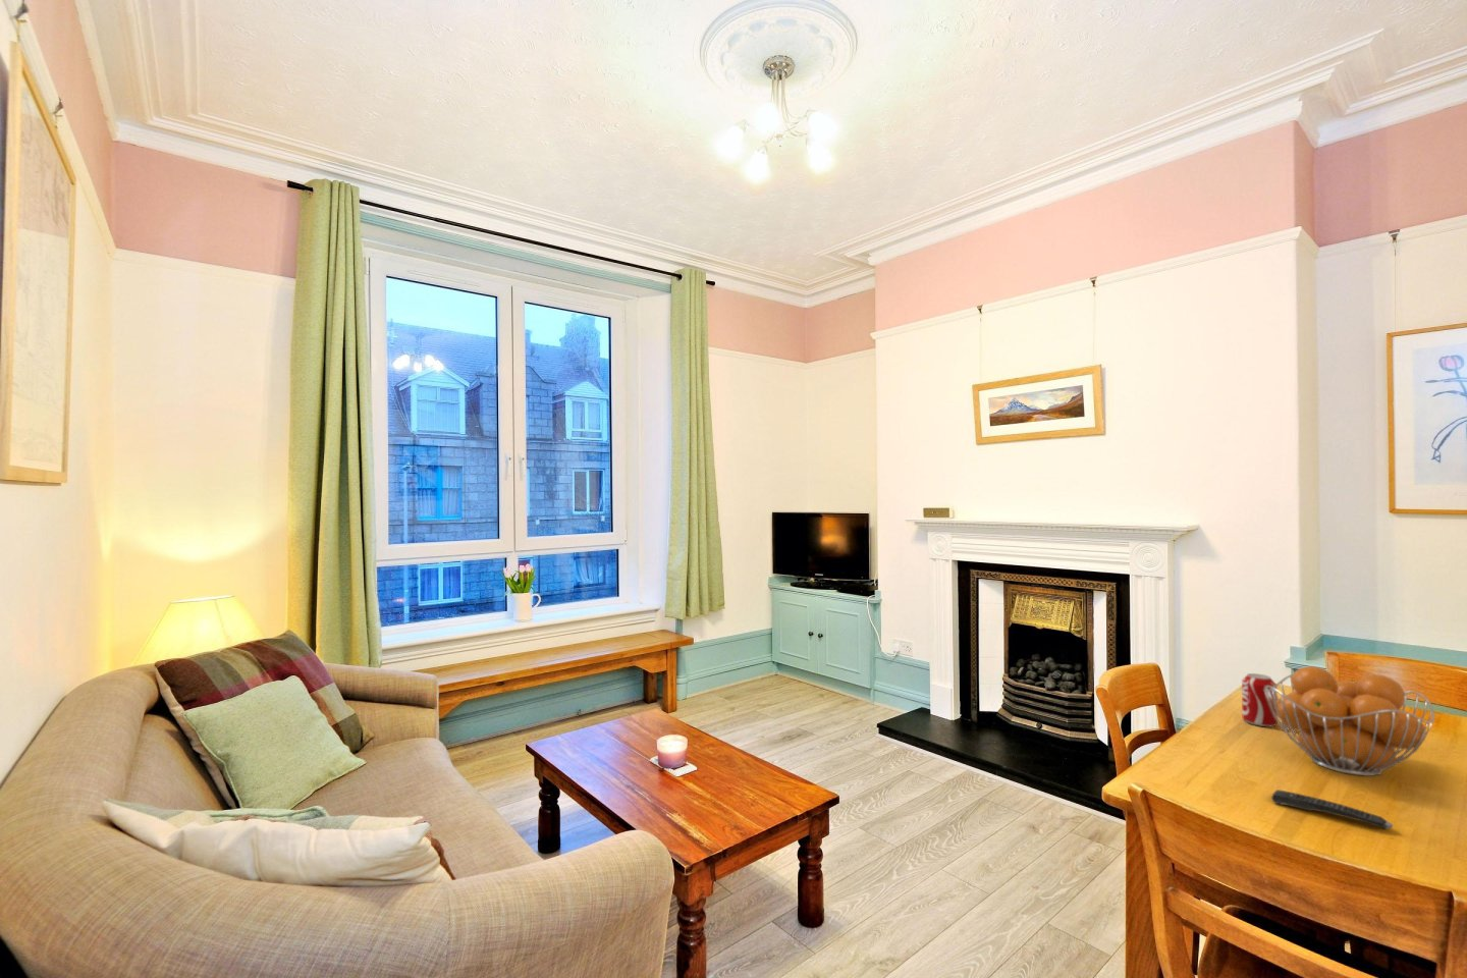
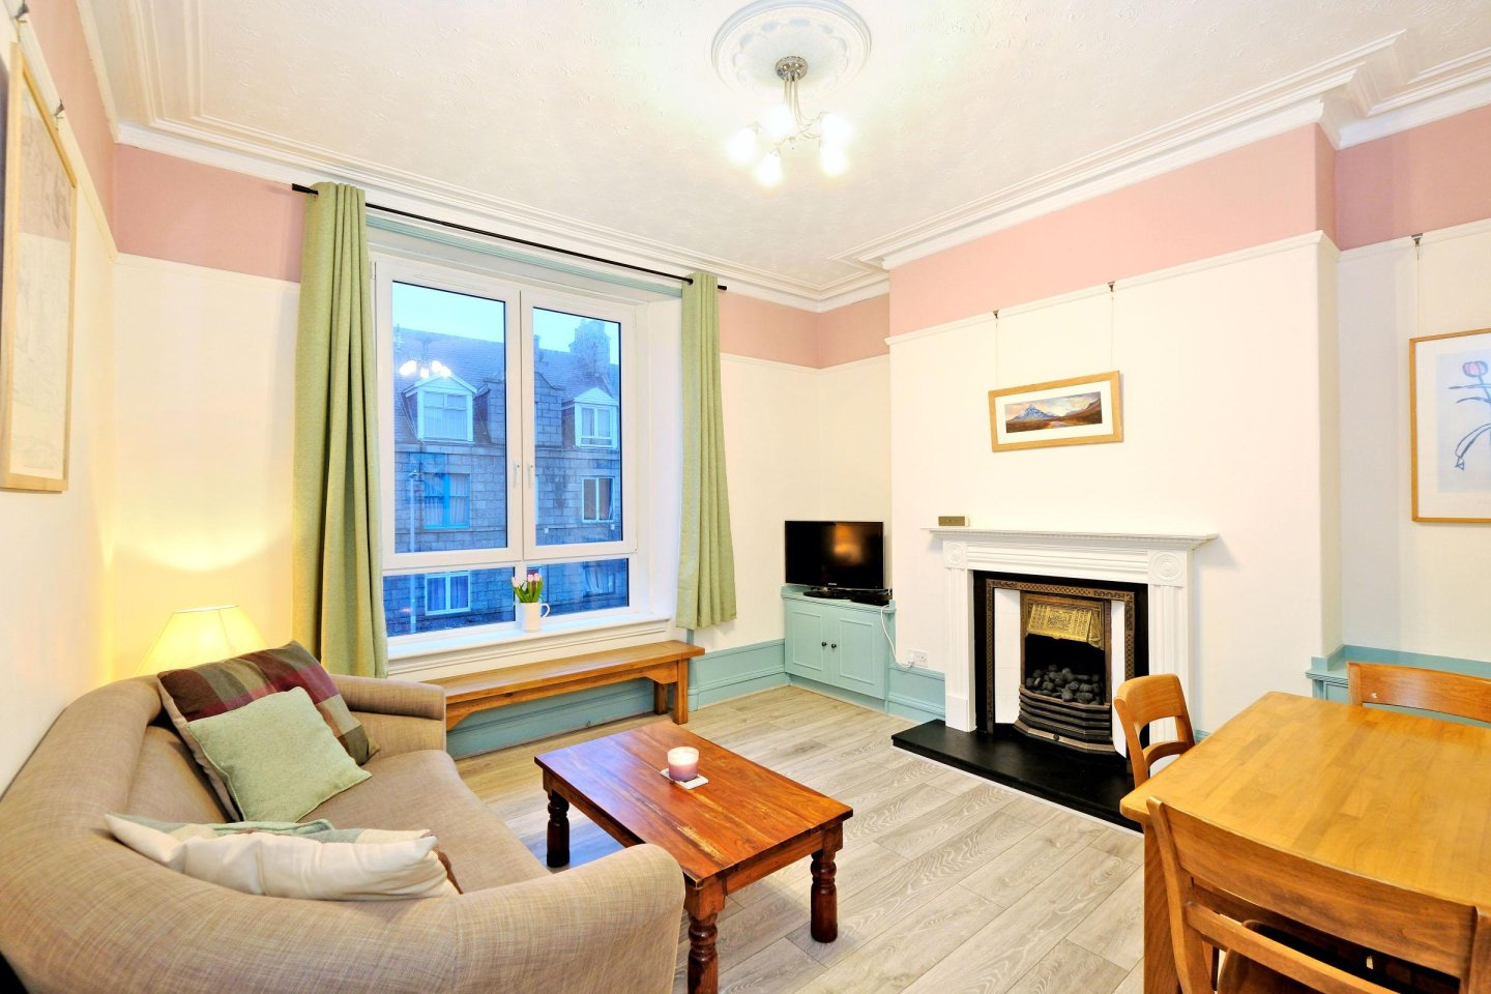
- remote control [1271,788,1394,831]
- fruit basket [1264,665,1435,777]
- beverage can [1241,672,1278,727]
